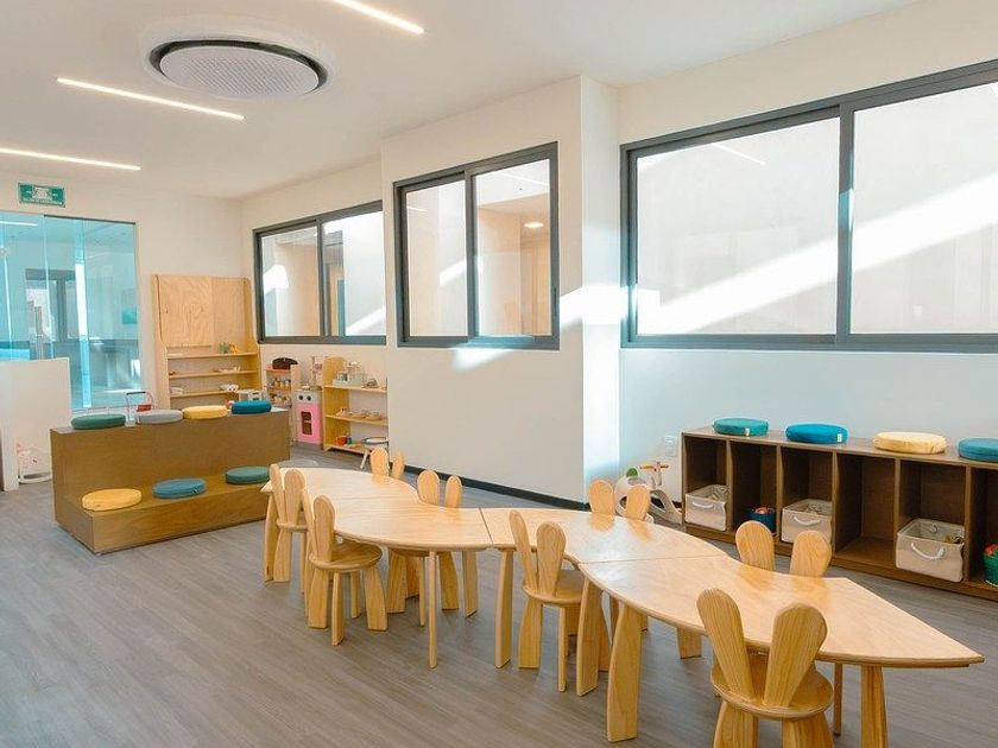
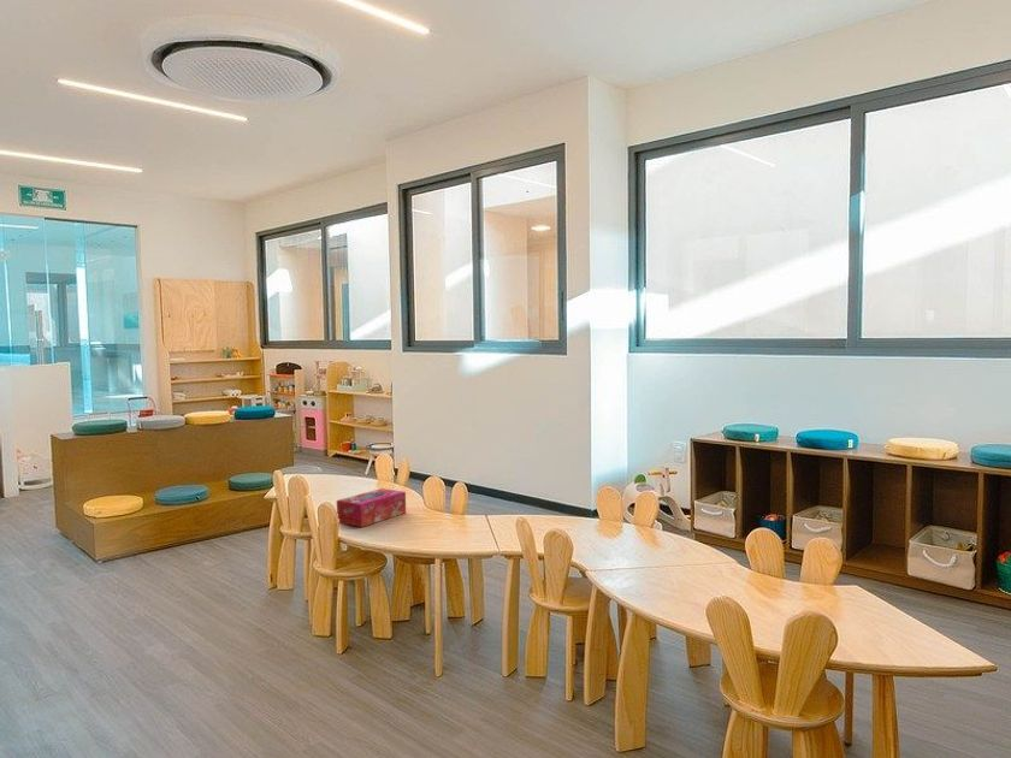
+ tissue box [336,487,407,528]
